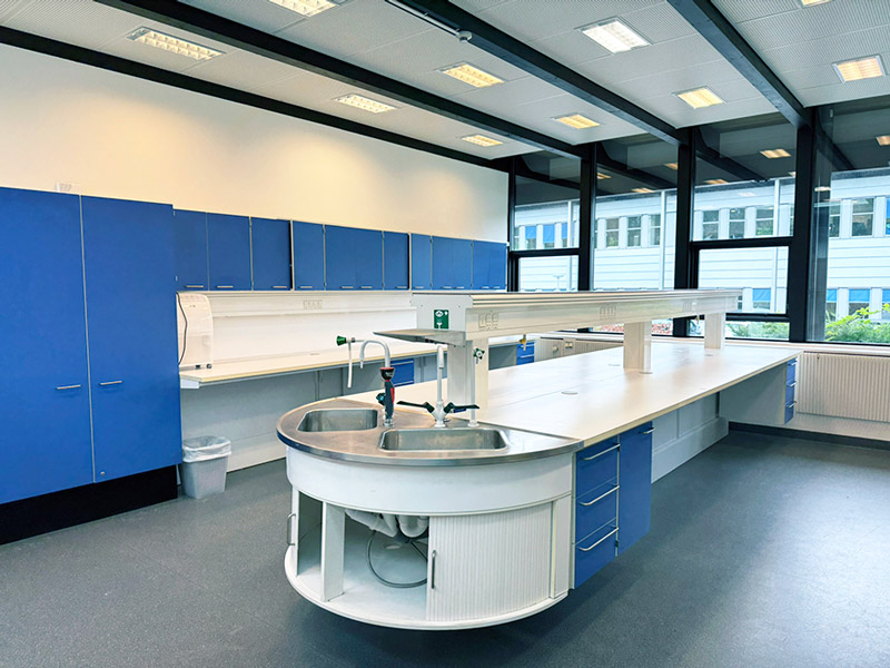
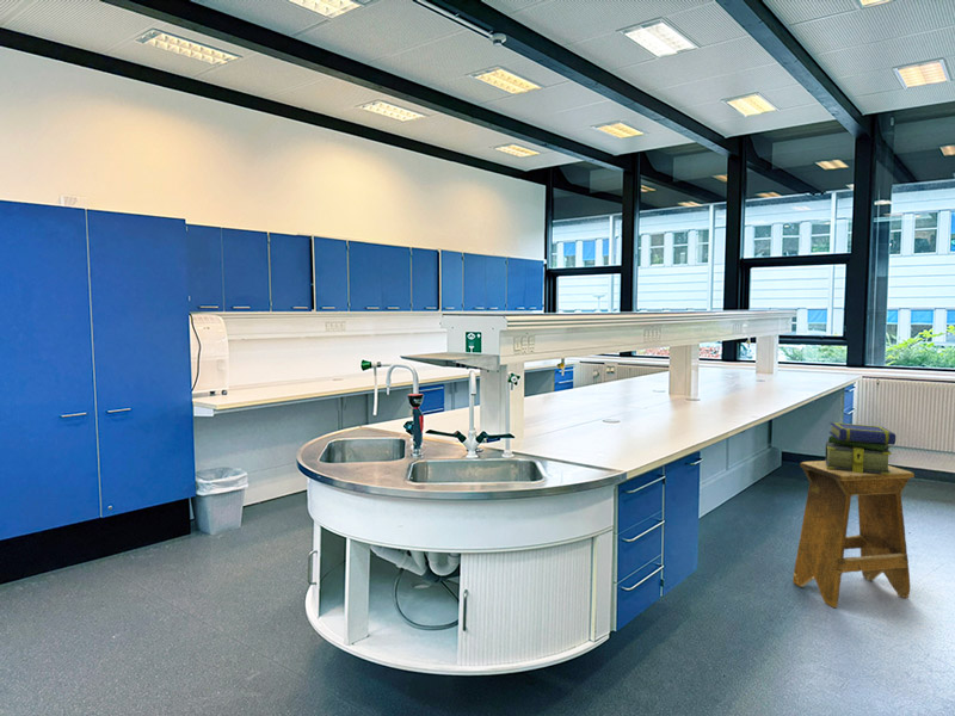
+ stack of books [824,421,897,475]
+ stool [791,459,916,609]
